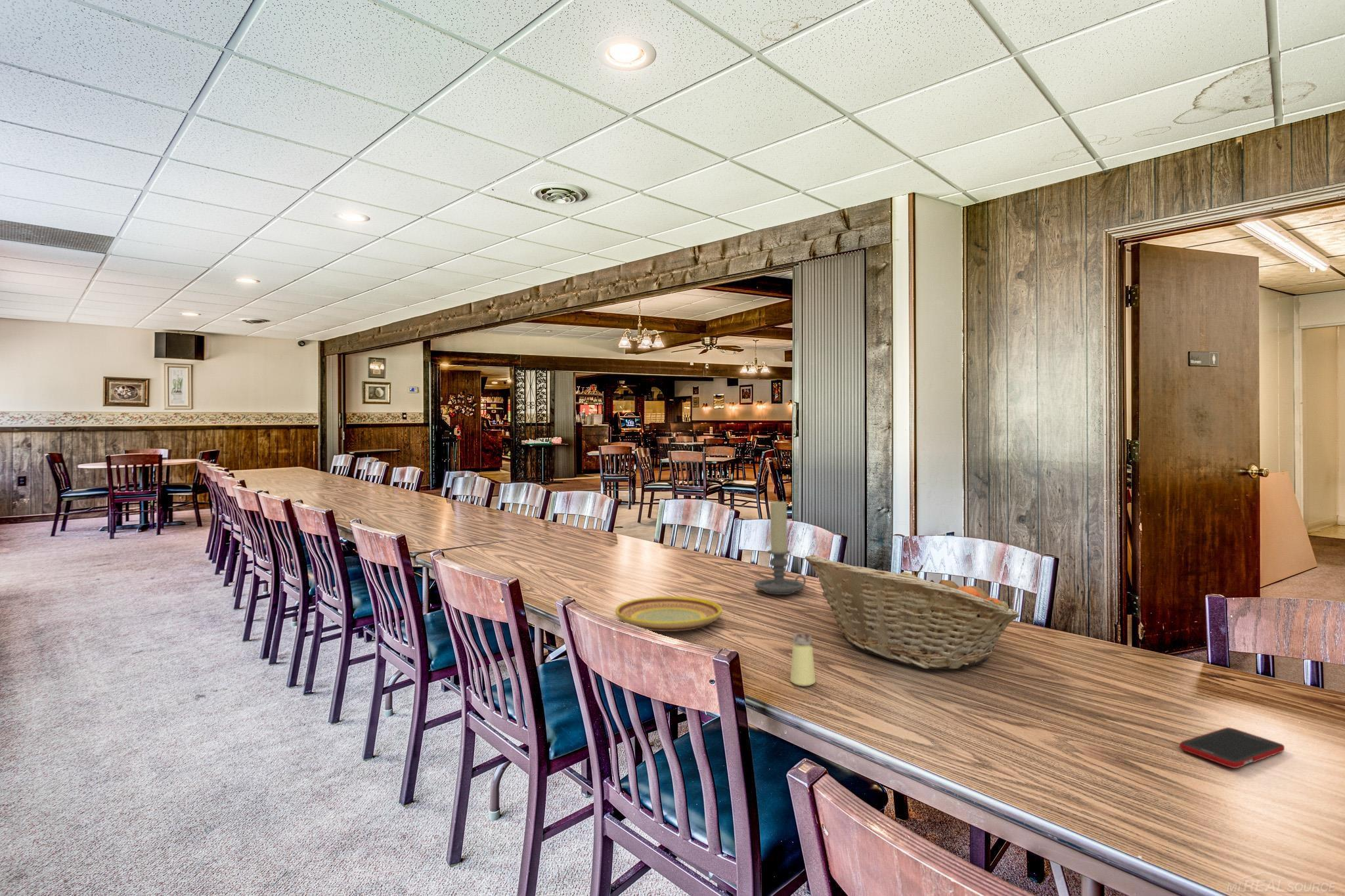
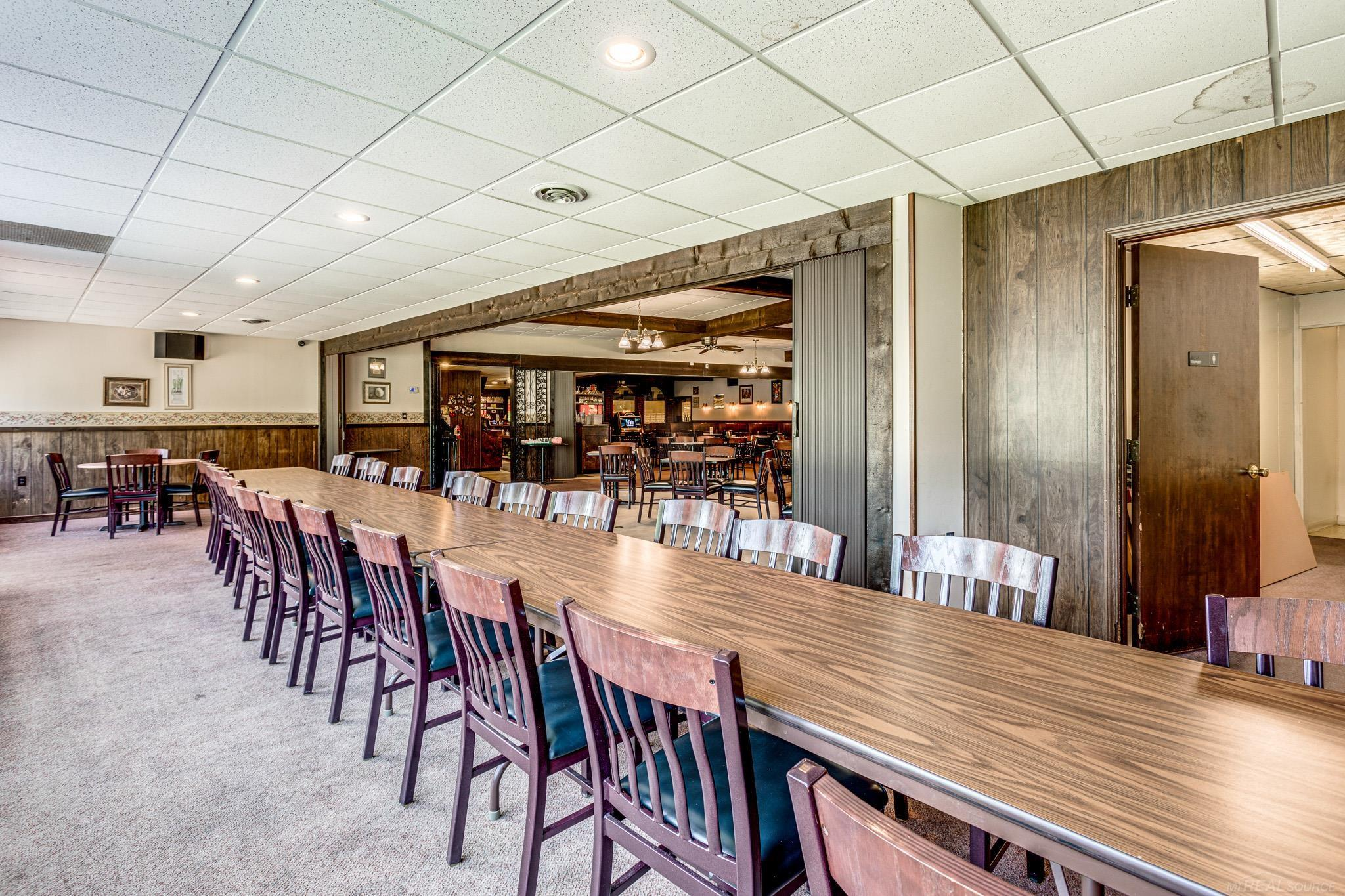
- cell phone [1179,727,1285,769]
- candle holder [753,500,806,595]
- plate [615,596,723,632]
- saltshaker [789,632,816,687]
- fruit basket [805,554,1021,670]
